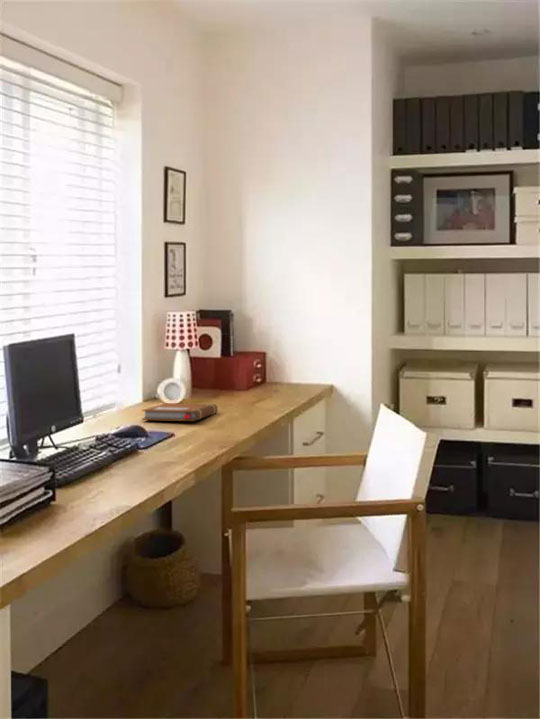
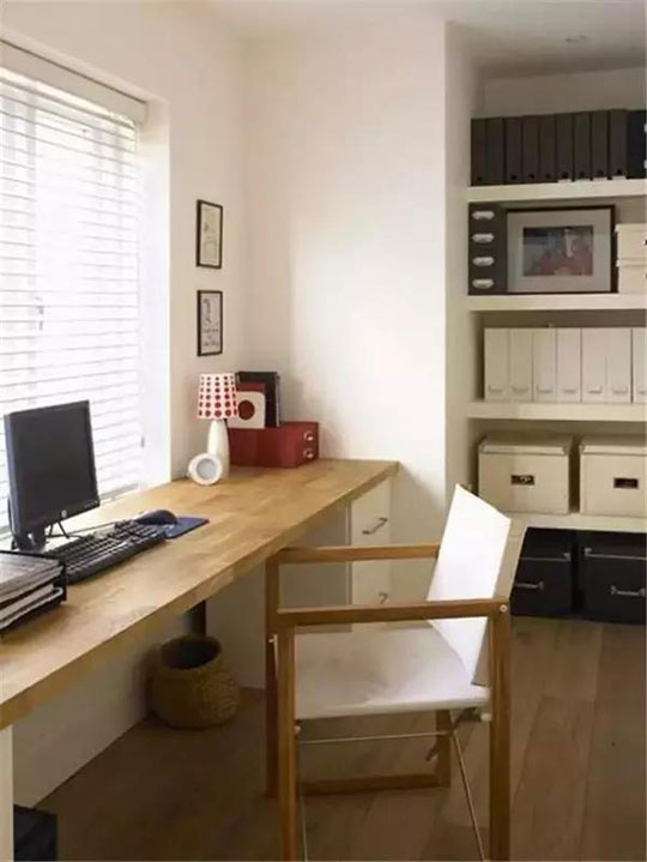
- notebook [141,402,219,422]
